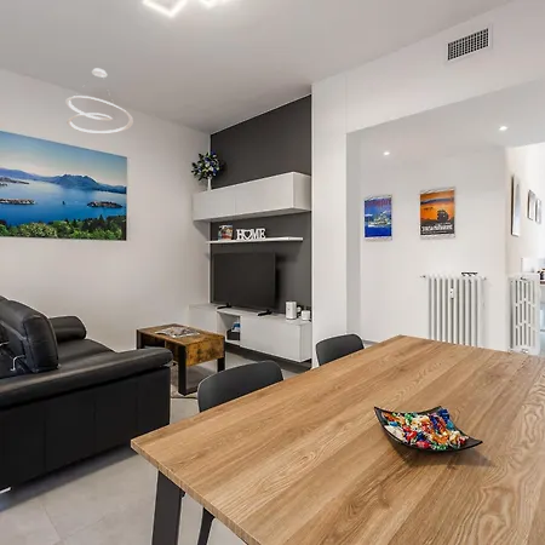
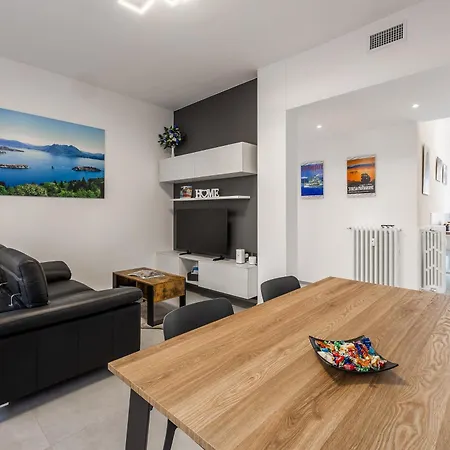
- ceiling light fixture [64,68,134,134]
